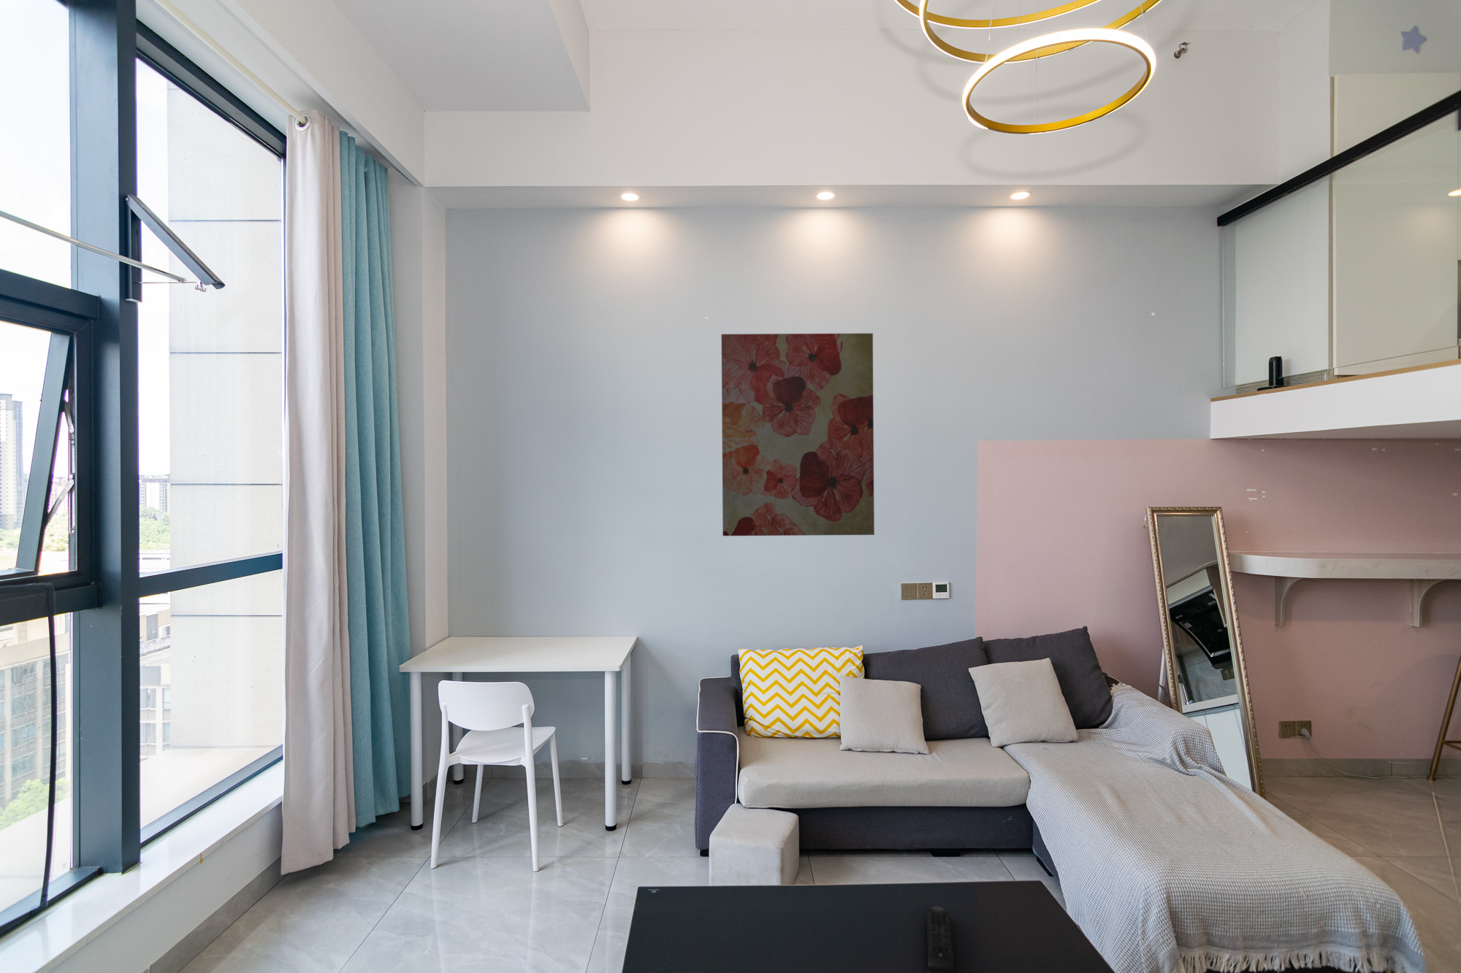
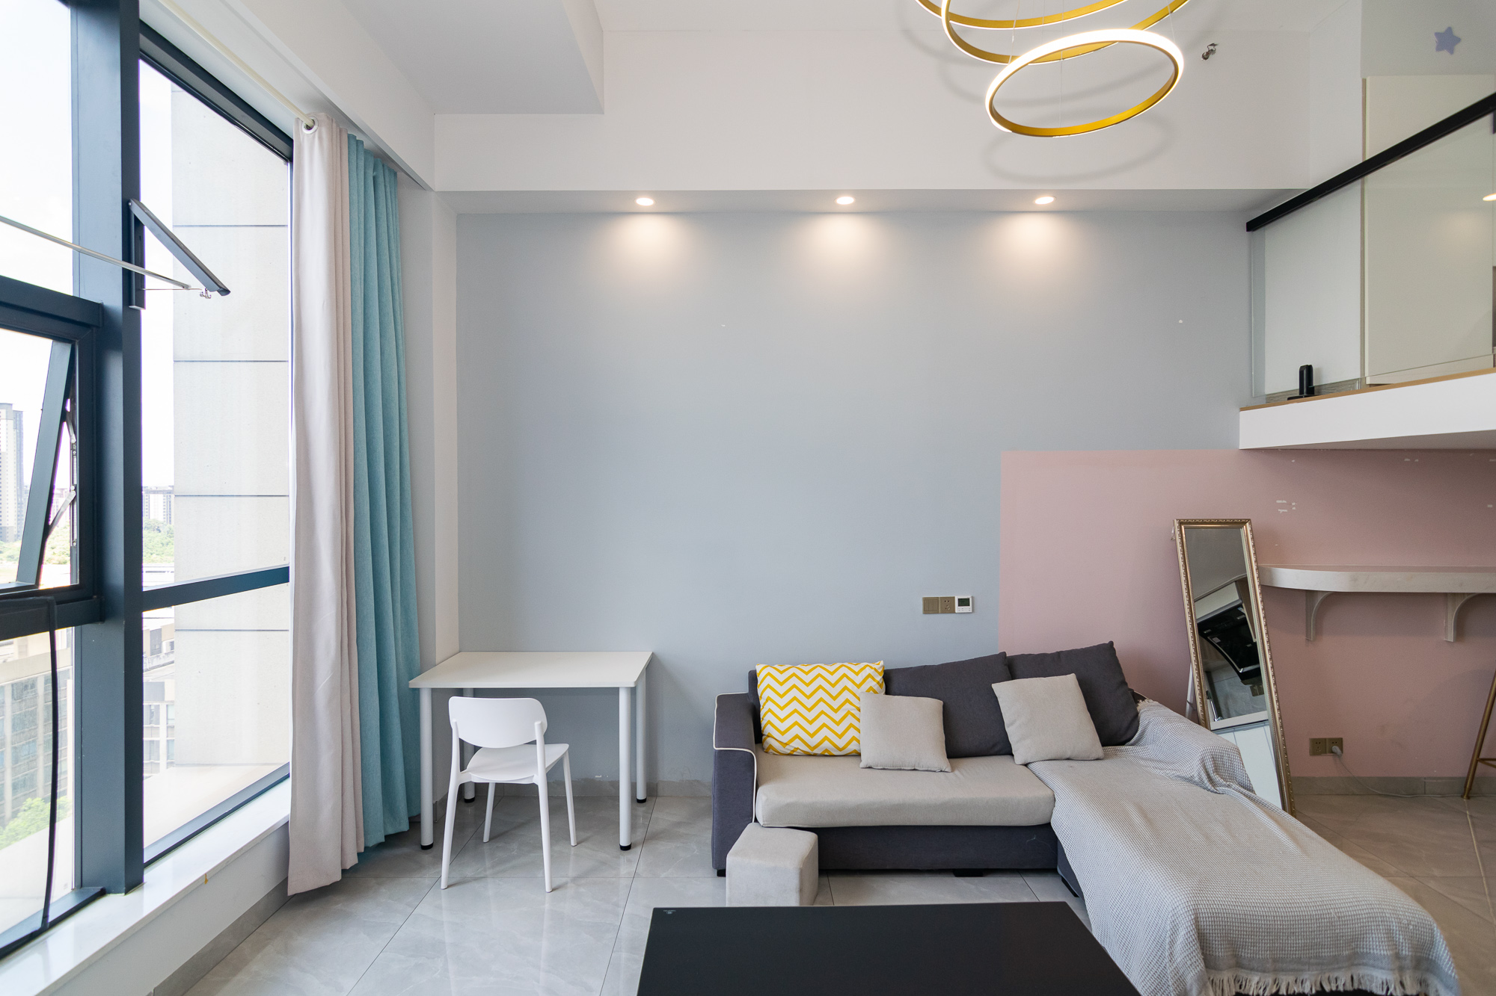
- remote control [925,906,956,973]
- wall art [721,333,876,536]
